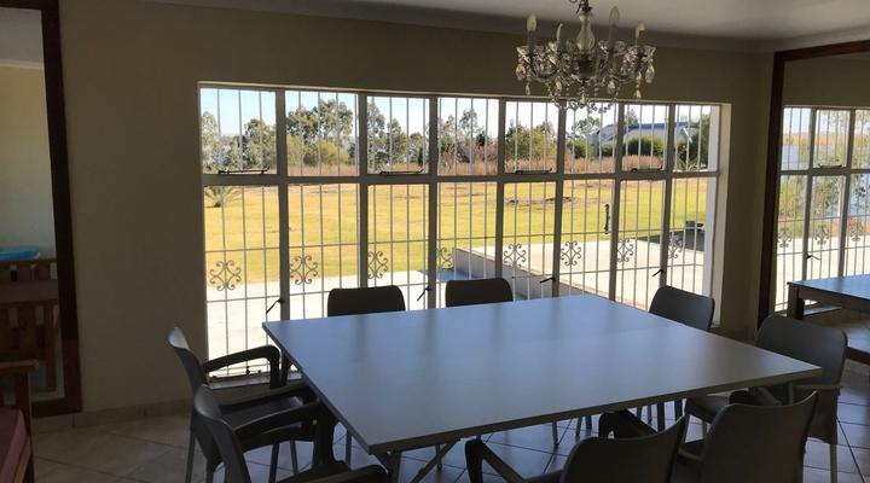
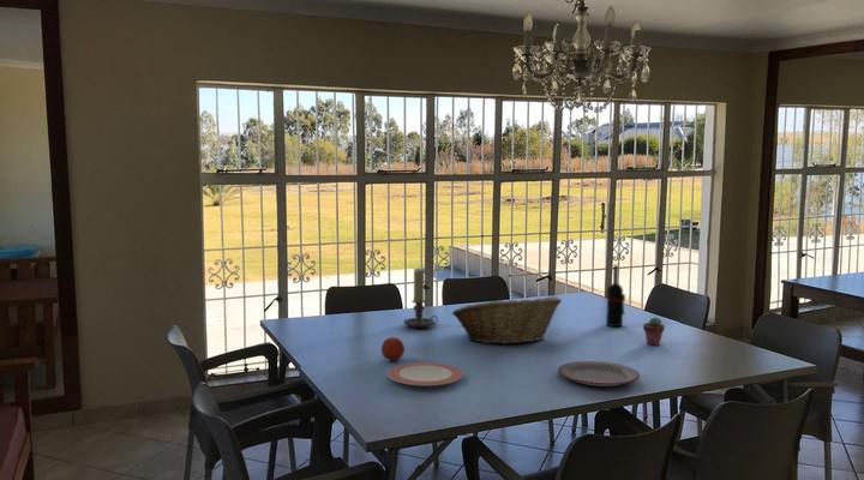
+ apple [380,336,406,362]
+ wine bottle [605,264,626,328]
+ plate [386,361,464,386]
+ candle holder [402,269,439,329]
+ plate [557,360,641,388]
+ fruit basket [451,295,563,346]
+ potted succulent [642,317,666,347]
